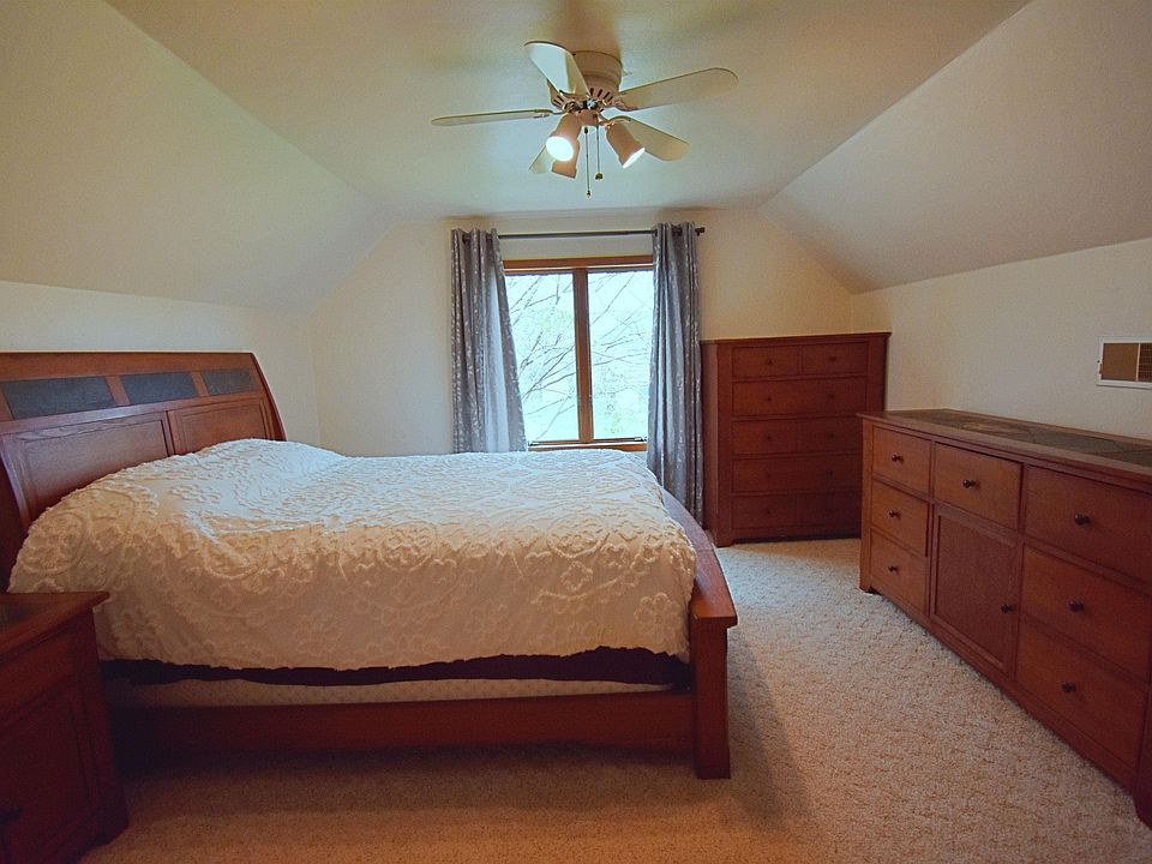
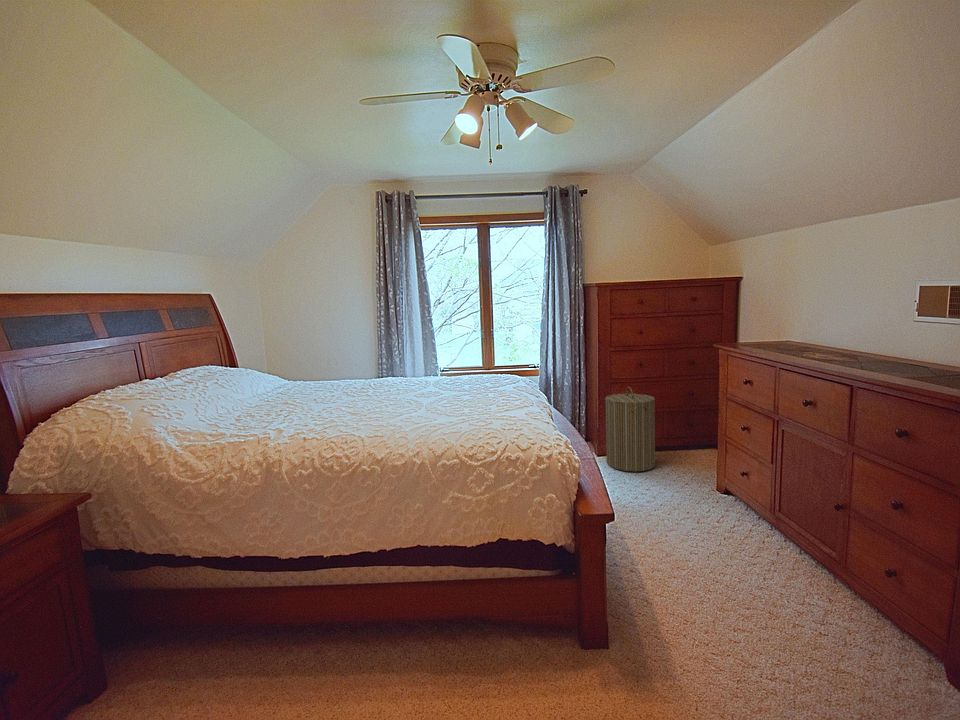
+ laundry hamper [604,386,656,473]
